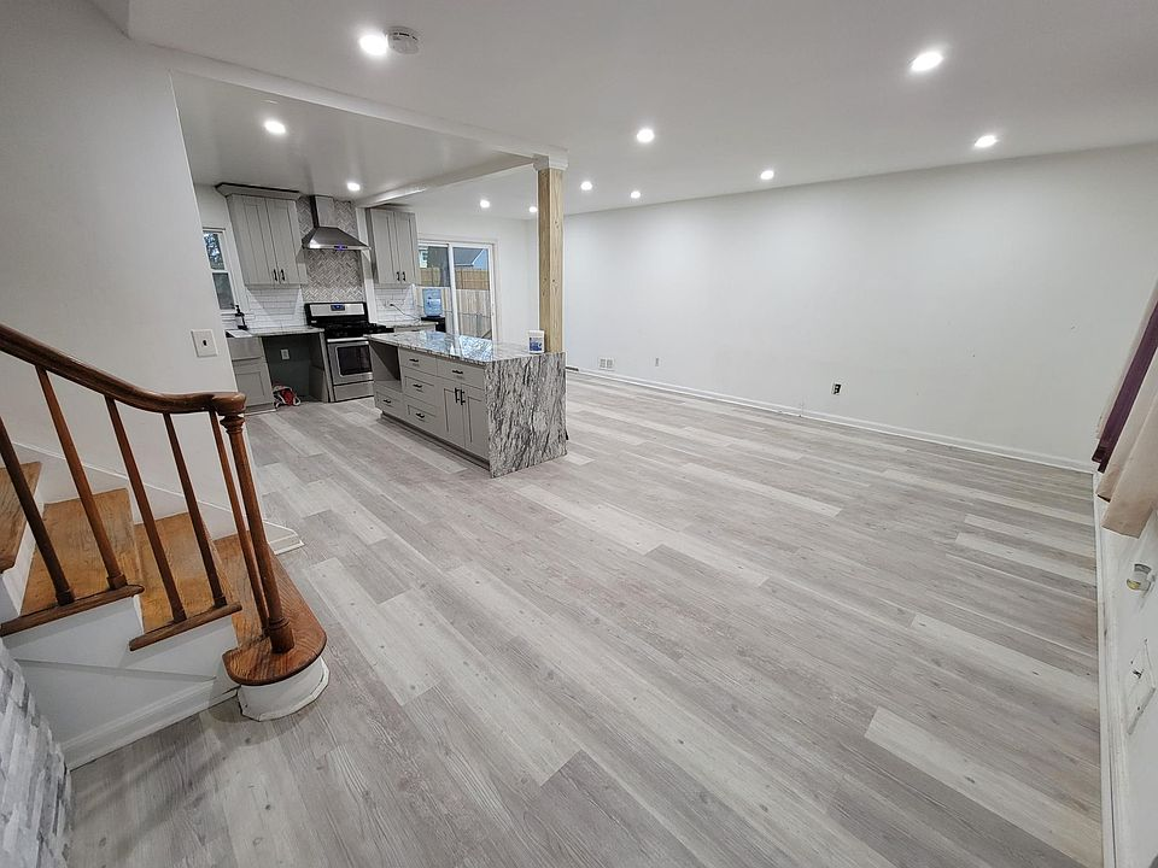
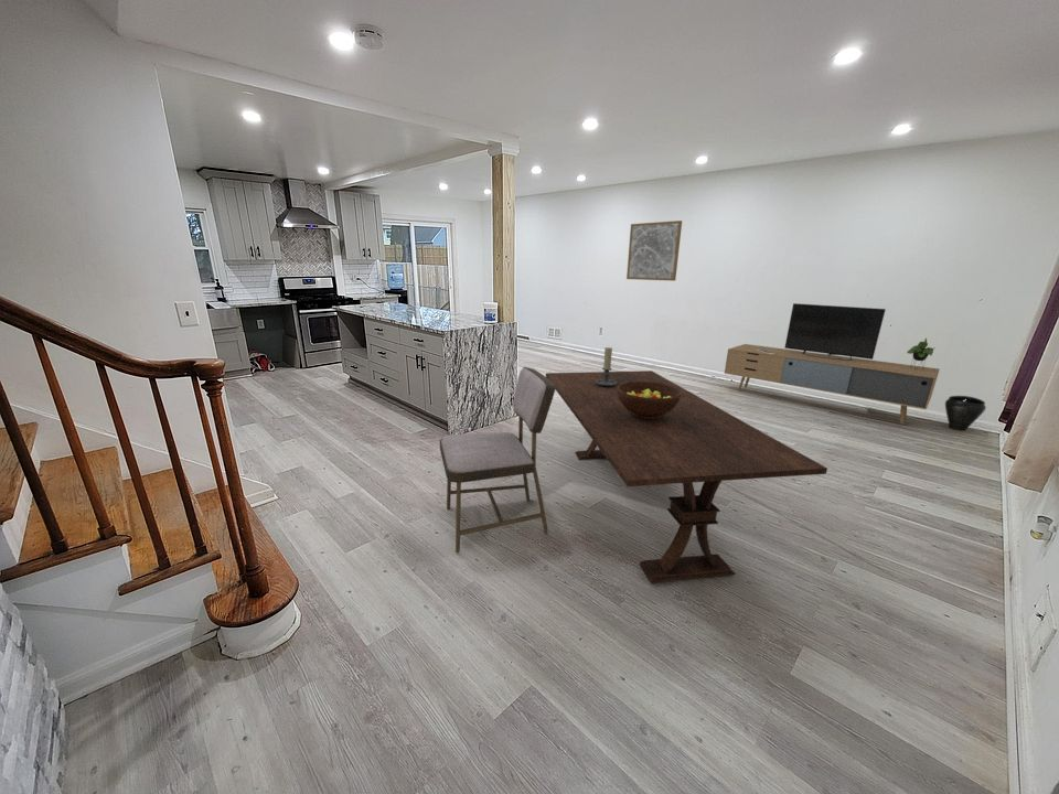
+ candle holder [596,346,621,387]
+ media console [724,302,941,426]
+ fruit bowl [617,382,682,419]
+ vase [944,395,987,432]
+ wall art [625,219,683,282]
+ dining chair [439,366,556,555]
+ dining table [545,369,828,584]
